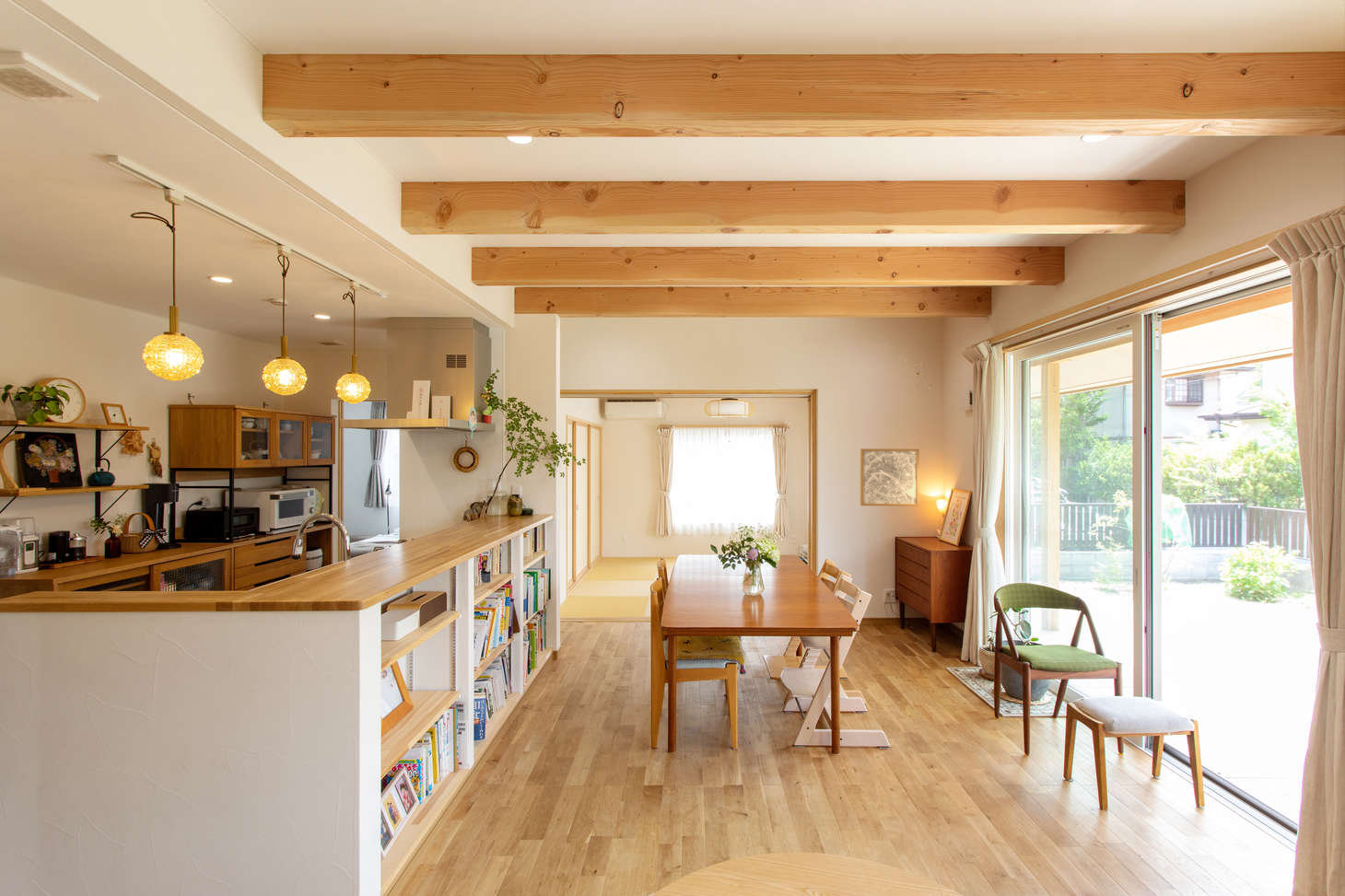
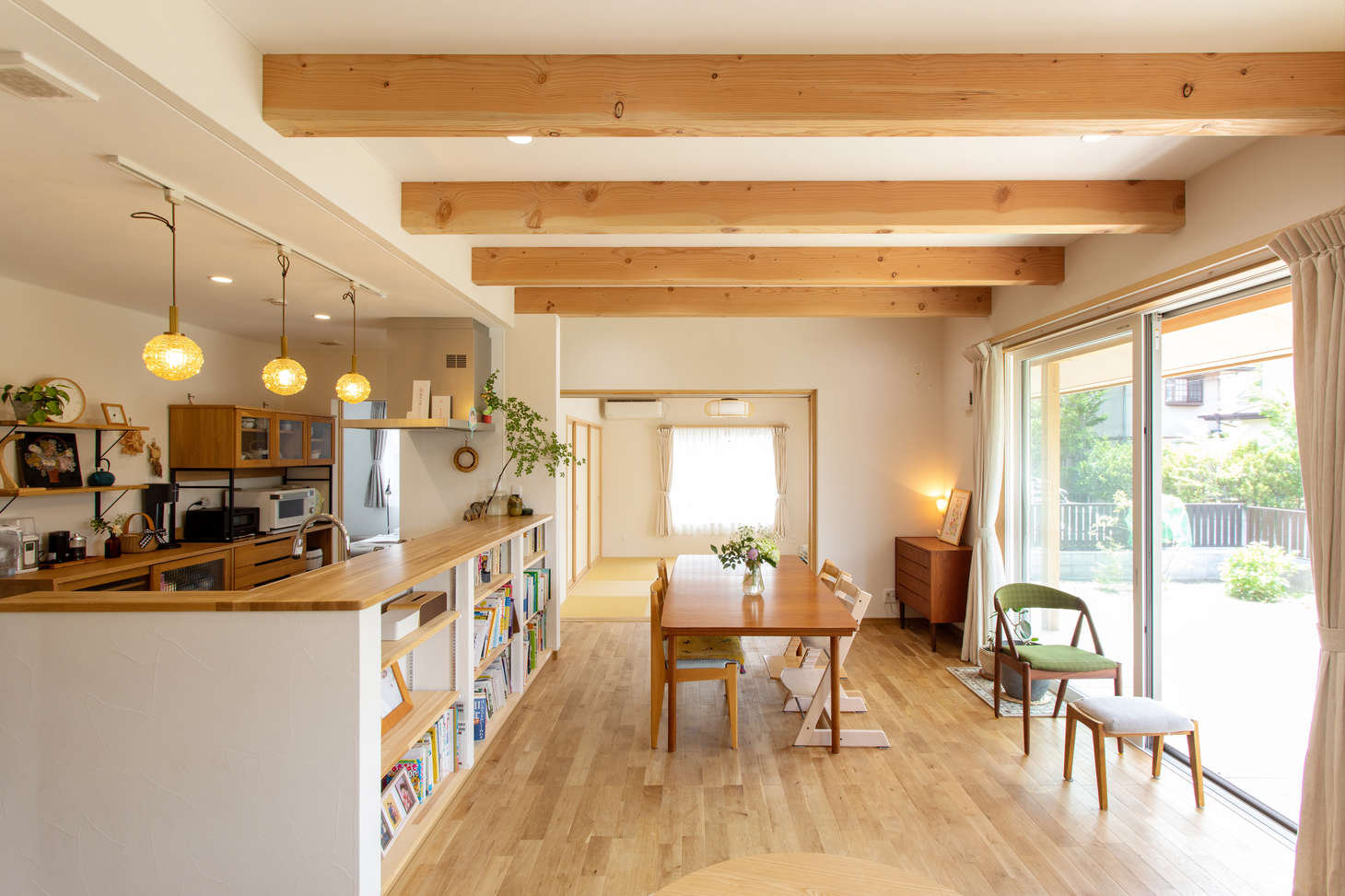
- wall art [860,448,920,507]
